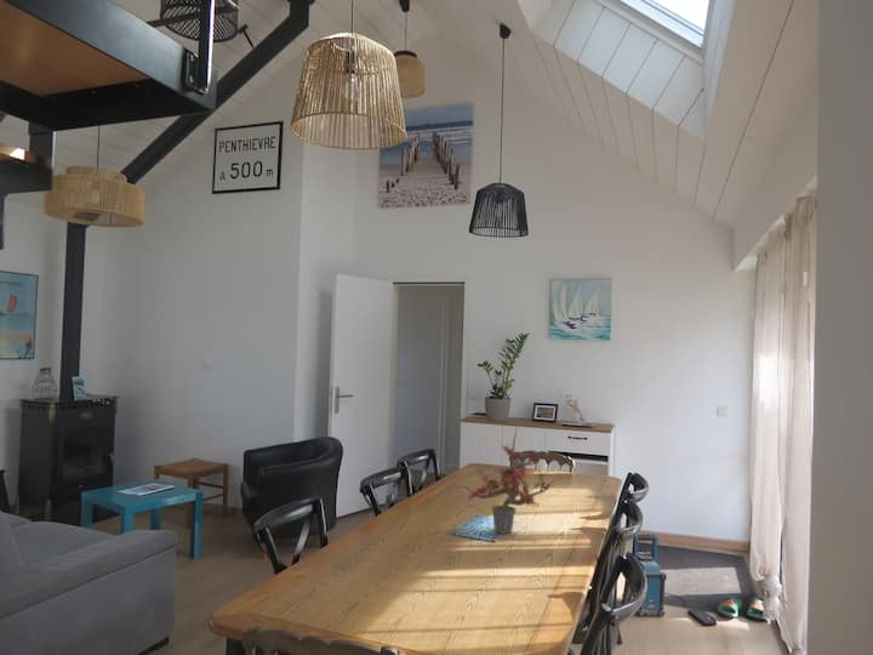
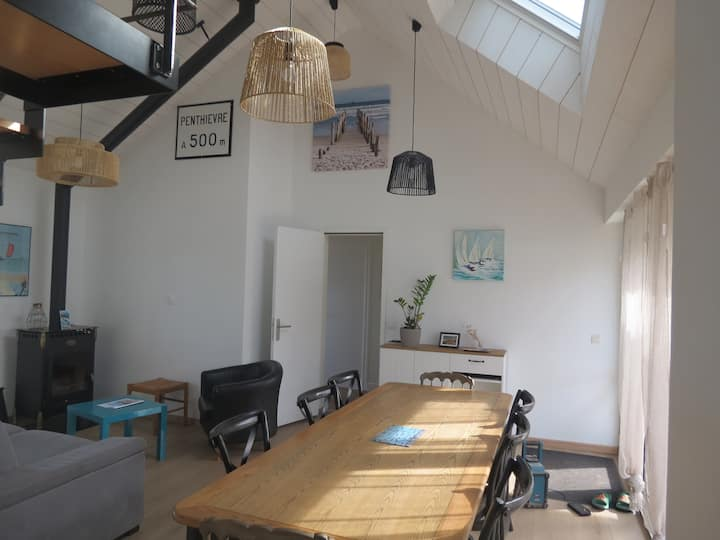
- potted plant [456,428,555,535]
